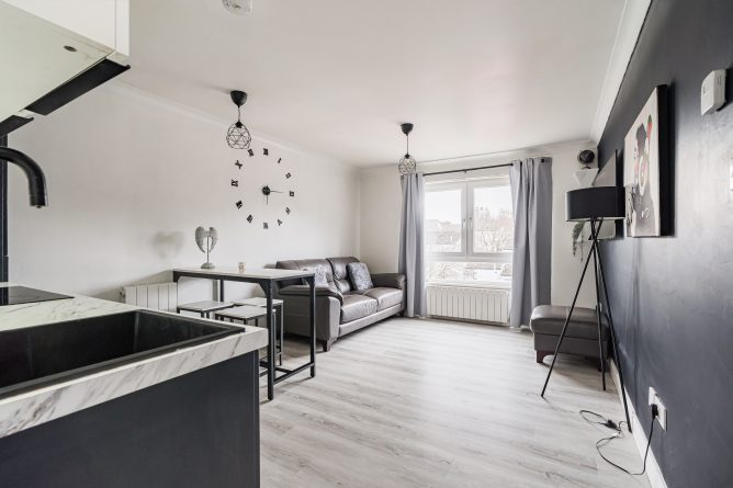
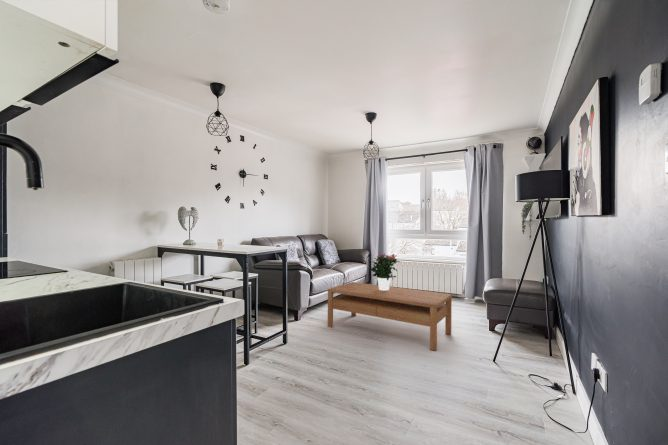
+ coffee table [327,281,453,352]
+ potted flower [369,252,401,290]
